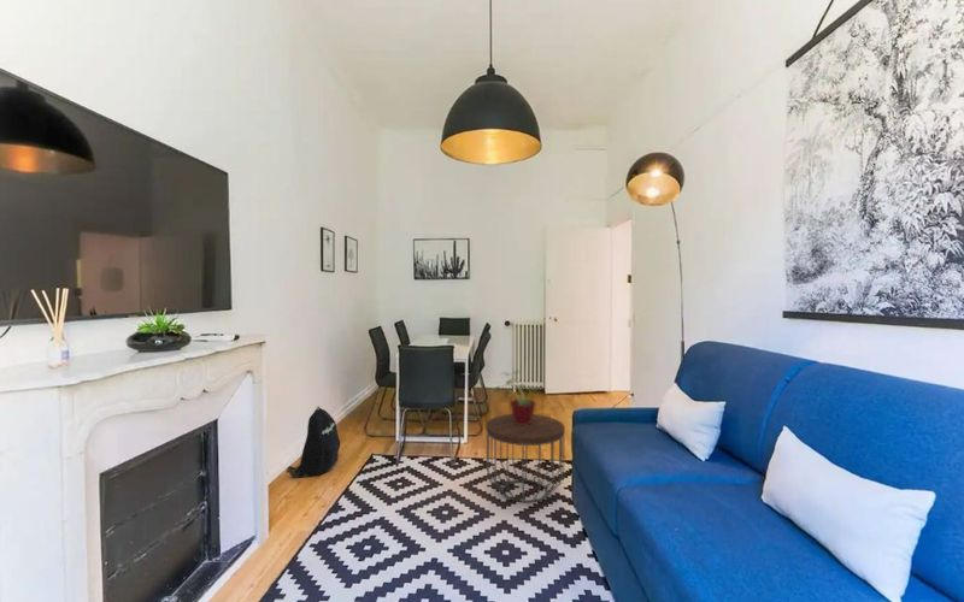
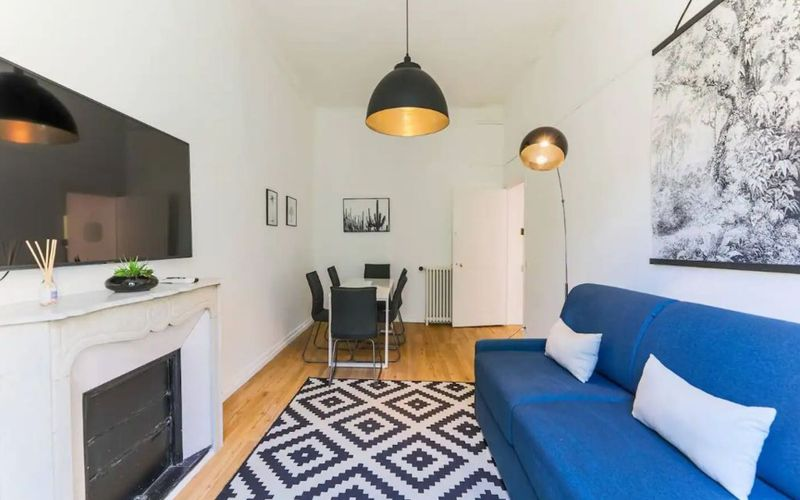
- potted plant [493,370,541,425]
- backpack [286,405,341,479]
- side table [484,413,566,503]
